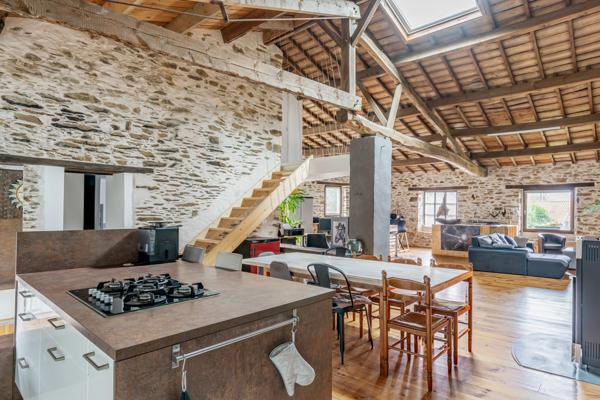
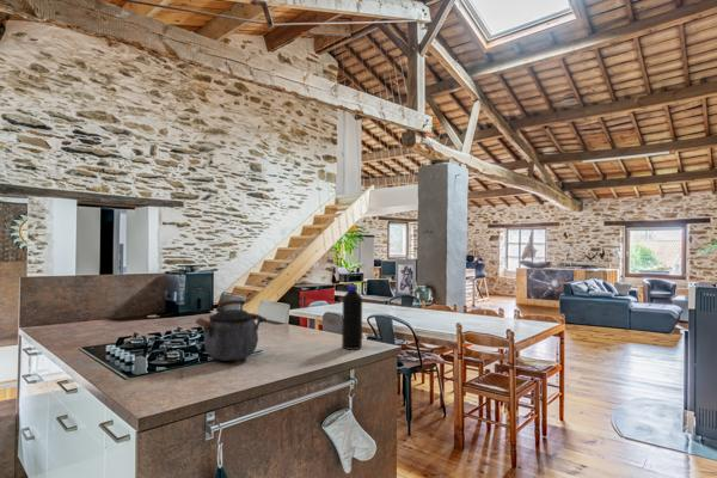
+ bottle [341,283,363,351]
+ kettle [195,299,268,362]
